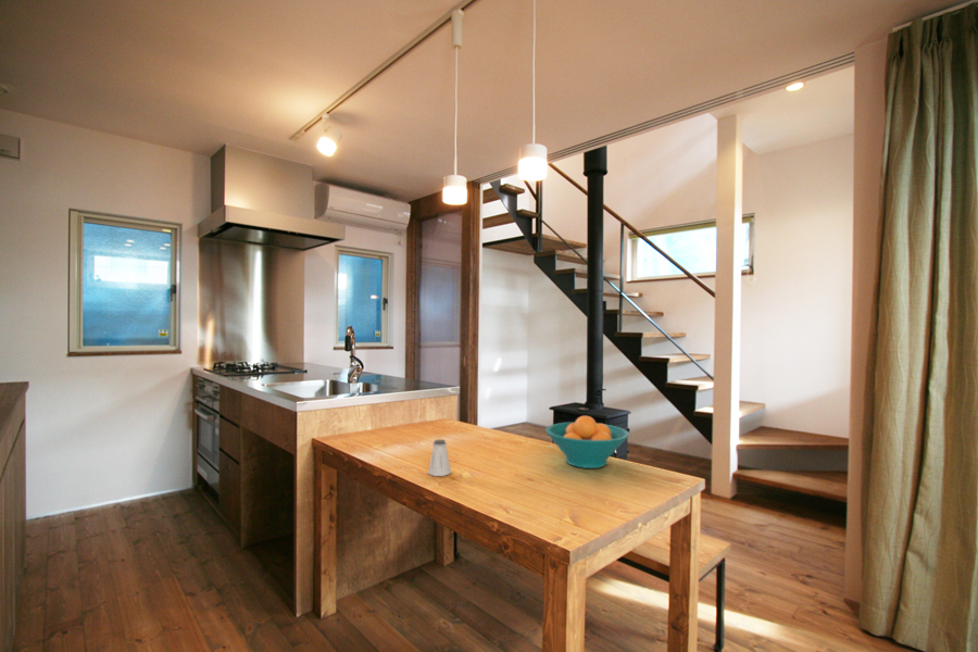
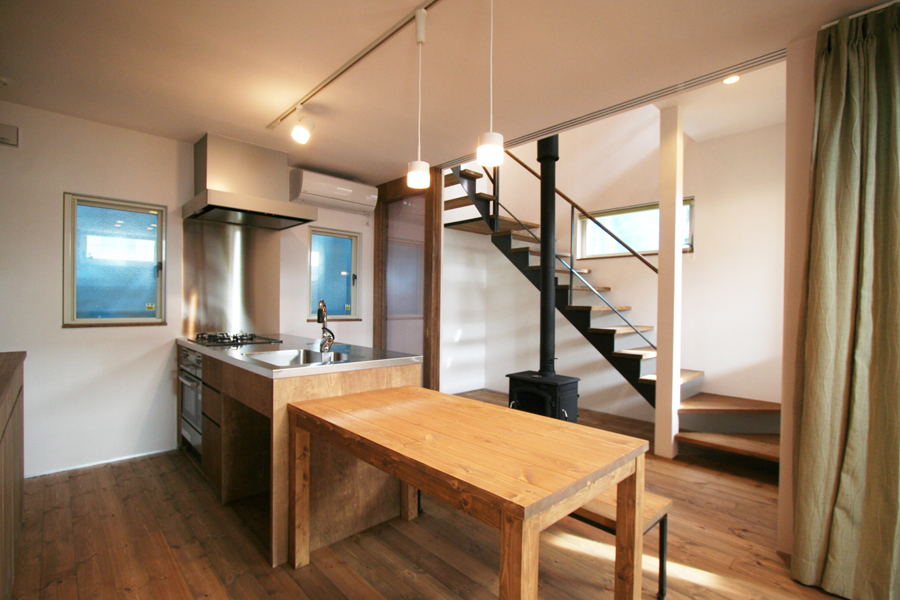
- fruit bowl [544,415,630,469]
- saltshaker [427,439,452,477]
